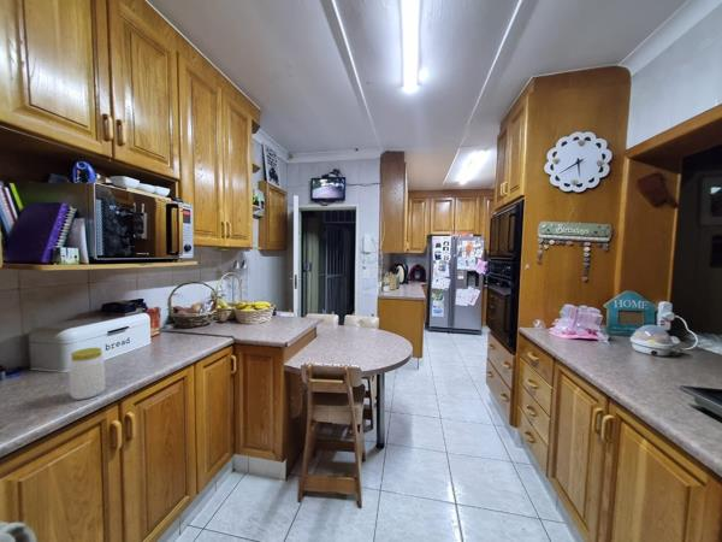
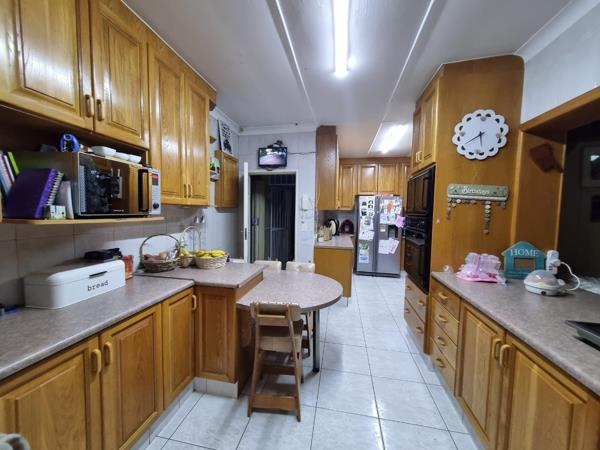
- jar [69,347,106,401]
